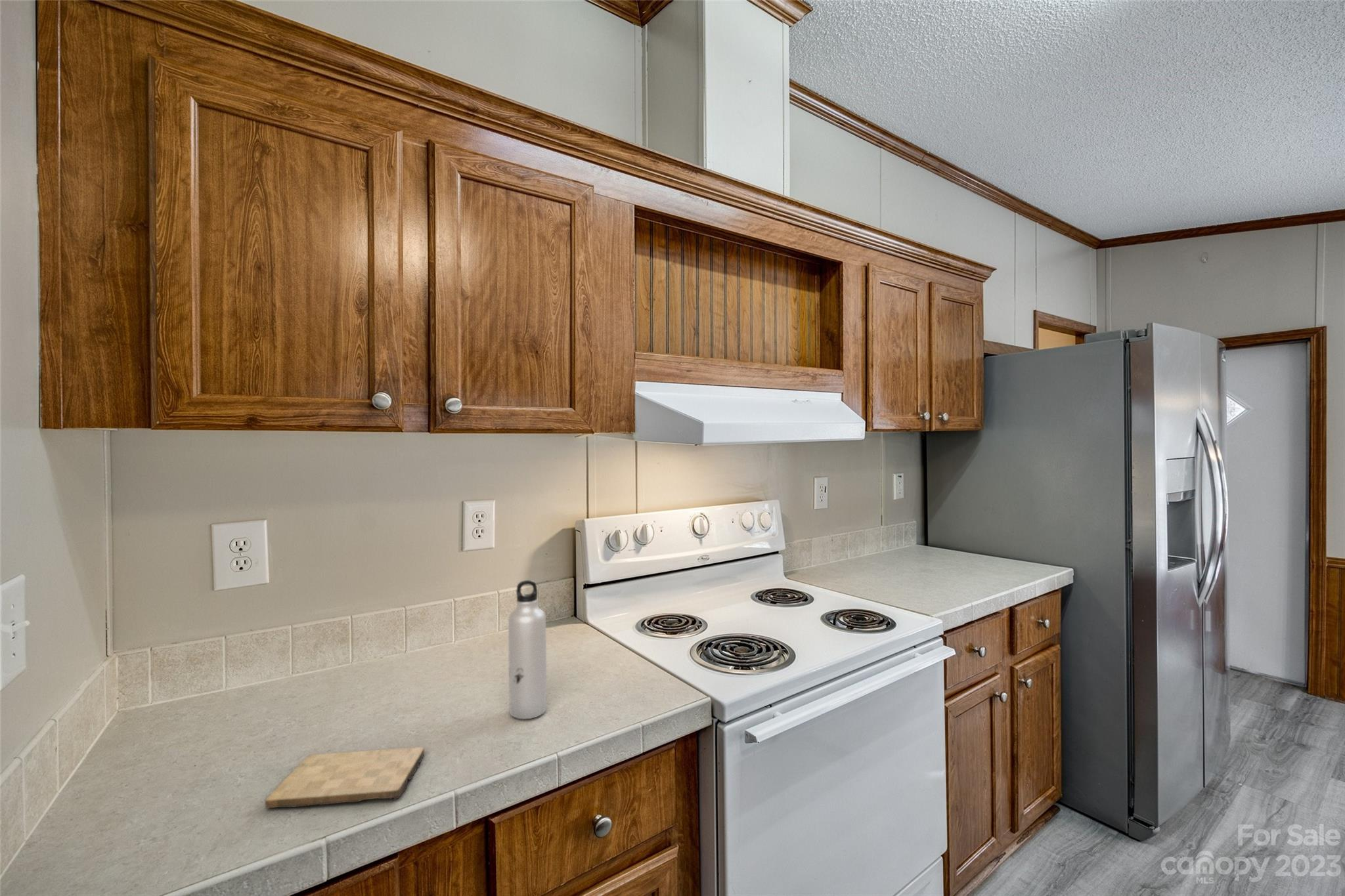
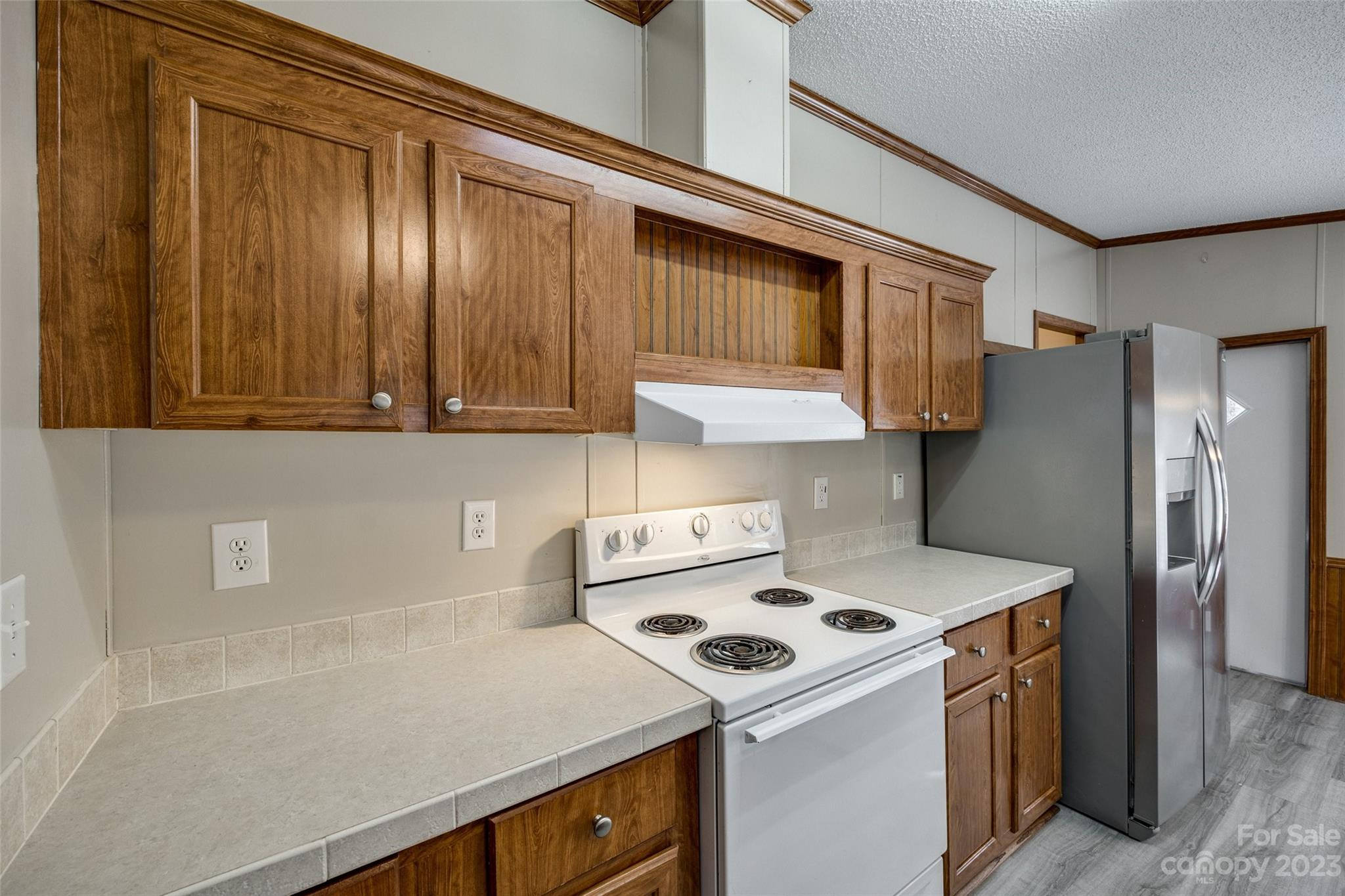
- water bottle [508,580,547,720]
- cutting board [265,746,425,809]
